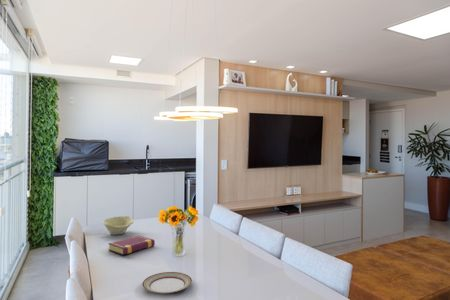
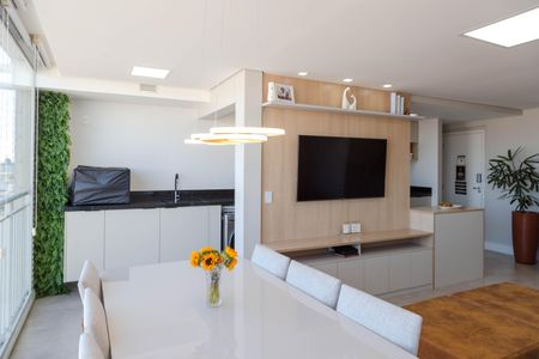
- plate [141,271,193,295]
- book [107,235,156,256]
- bowl [102,215,135,236]
